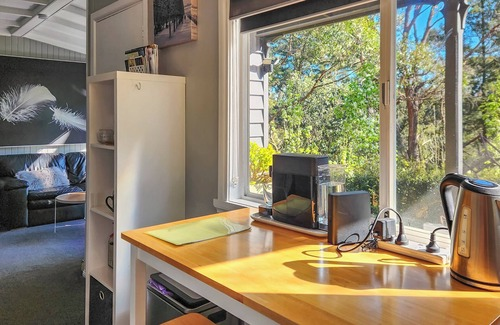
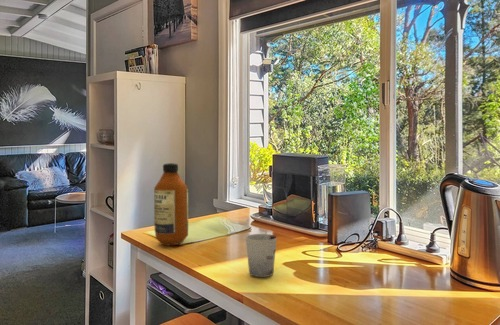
+ bottle [153,162,189,246]
+ cup [245,233,278,278]
